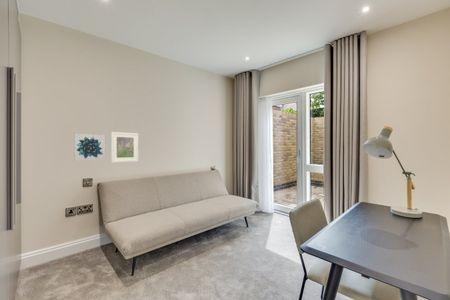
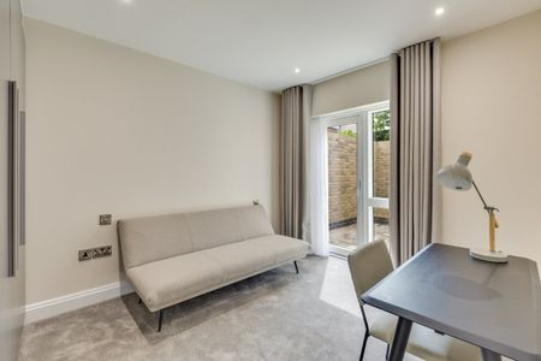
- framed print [110,131,139,163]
- wall art [73,133,106,162]
